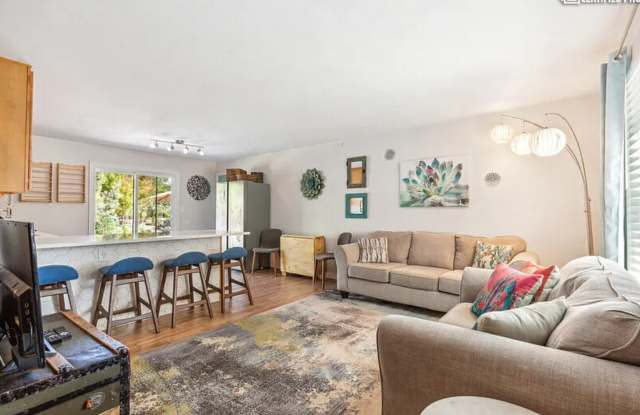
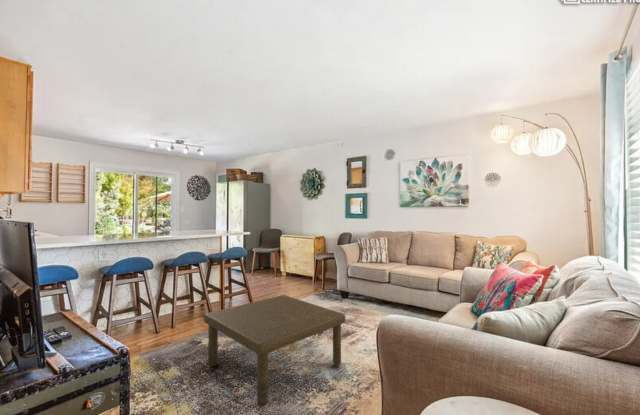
+ coffee table [203,294,347,408]
